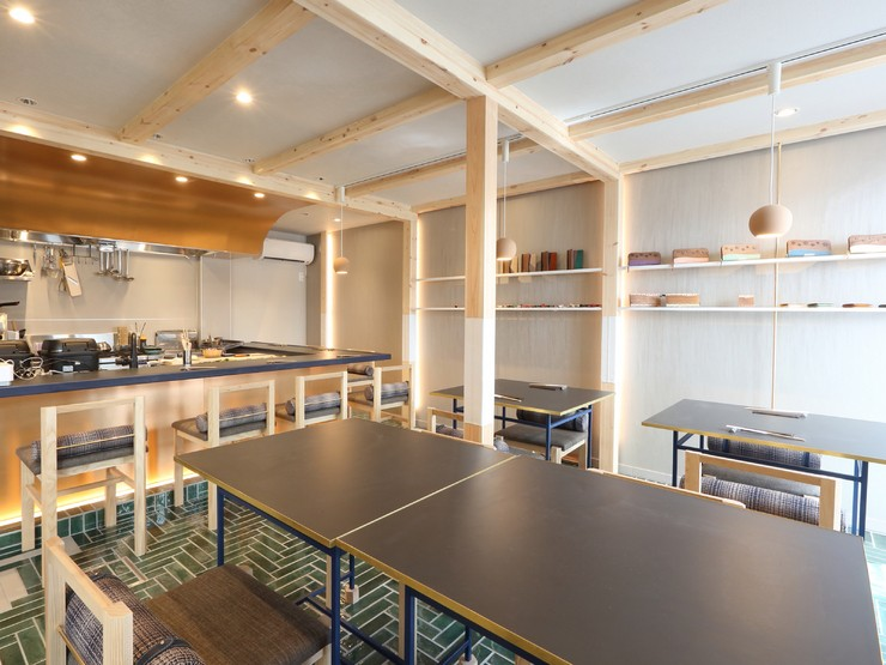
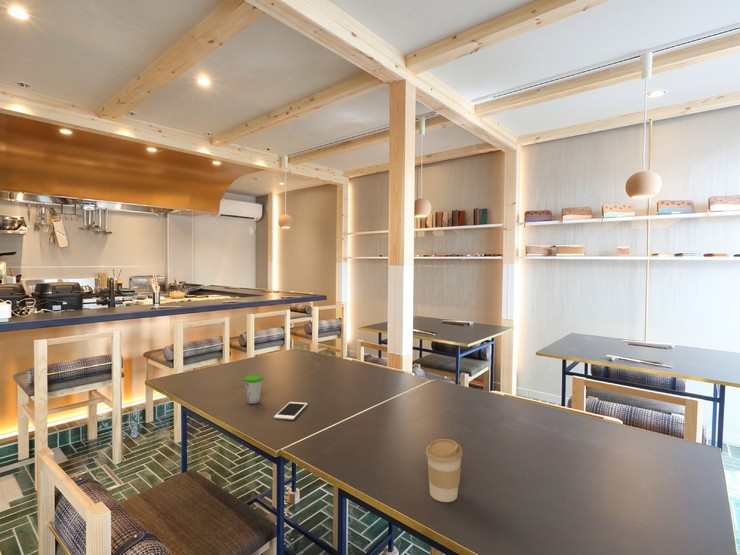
+ cell phone [273,401,308,421]
+ cup [243,366,264,405]
+ coffee cup [425,438,464,503]
